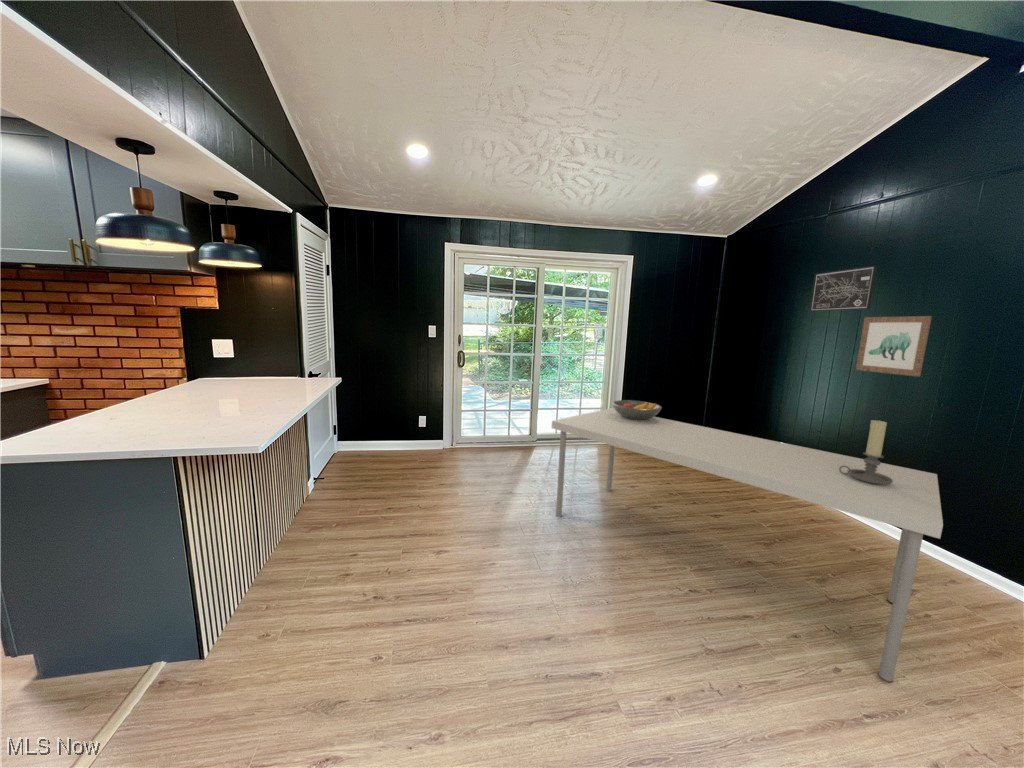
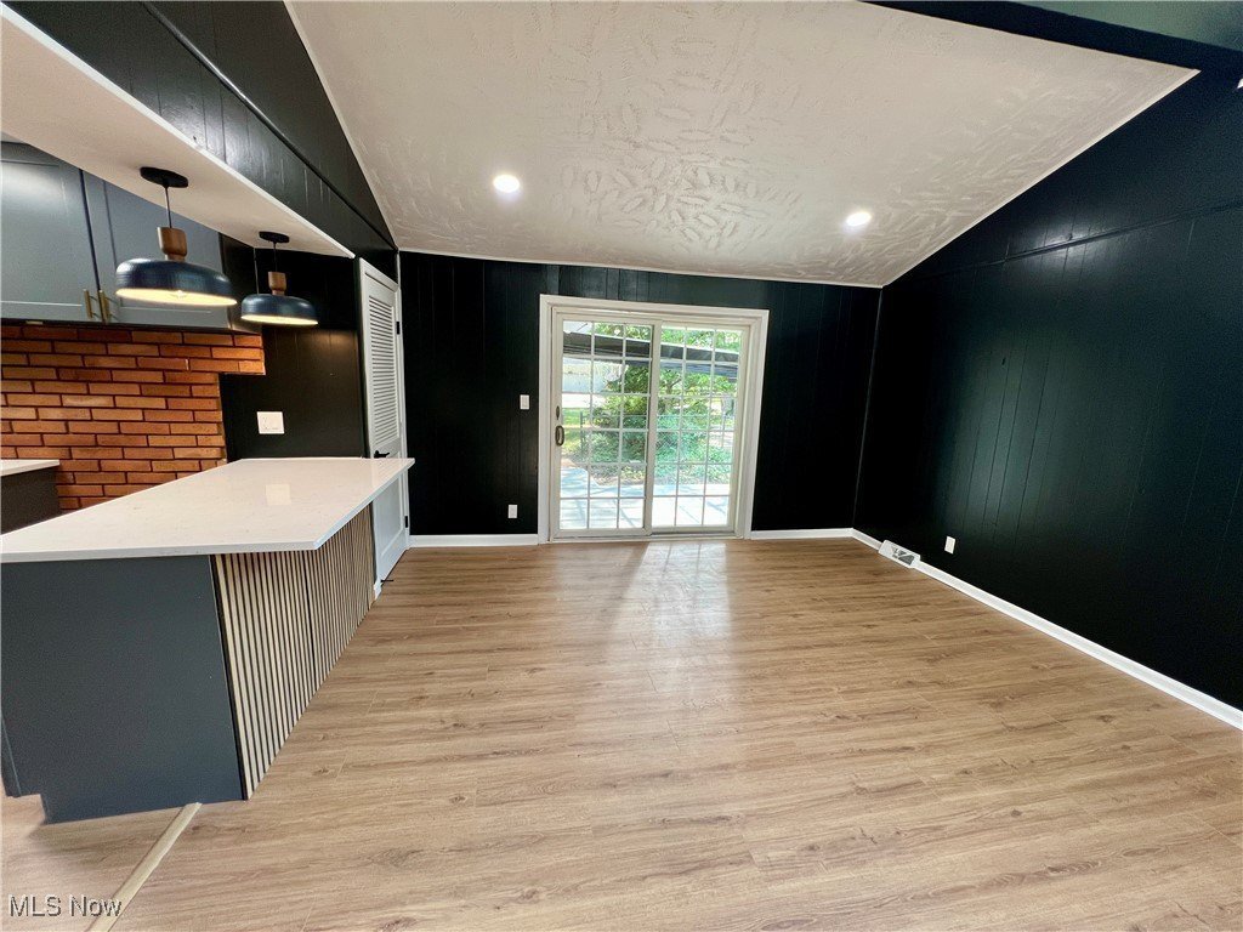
- wall art [808,265,878,312]
- wall art [855,315,933,378]
- fruit bowl [611,399,663,420]
- dining table [551,407,944,684]
- candle holder [839,419,893,485]
